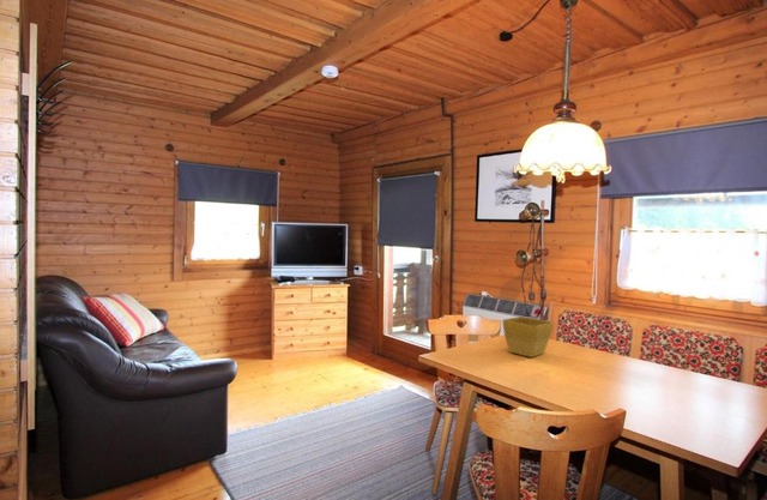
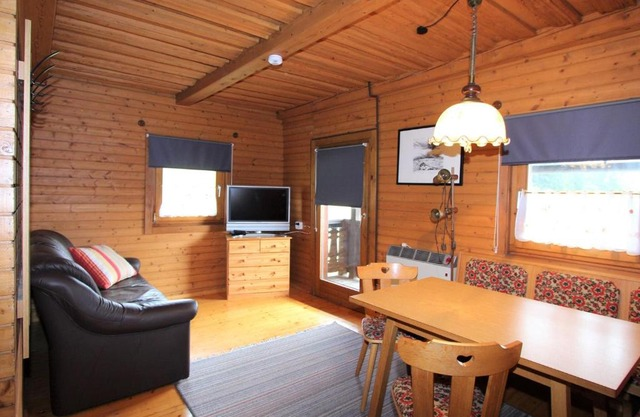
- flower pot [501,315,555,359]
